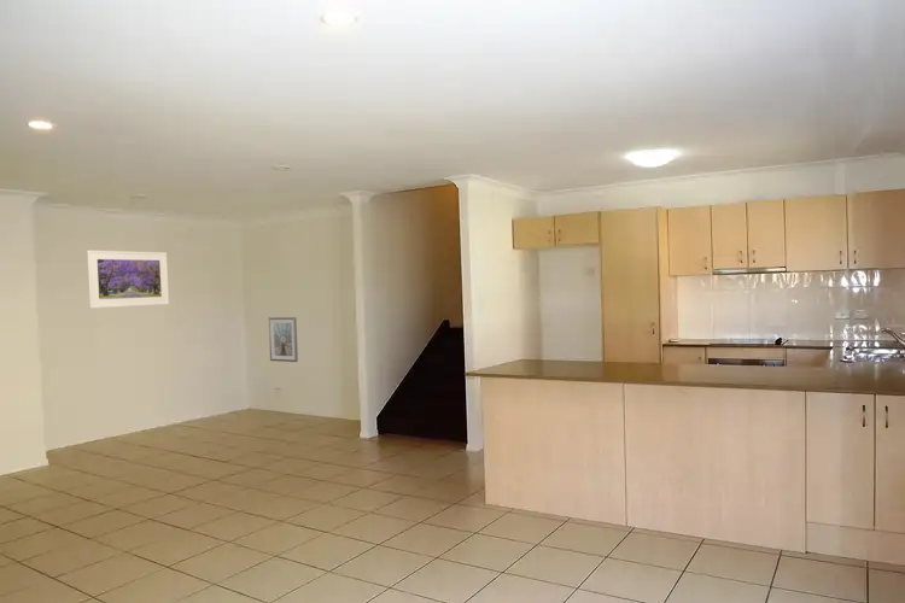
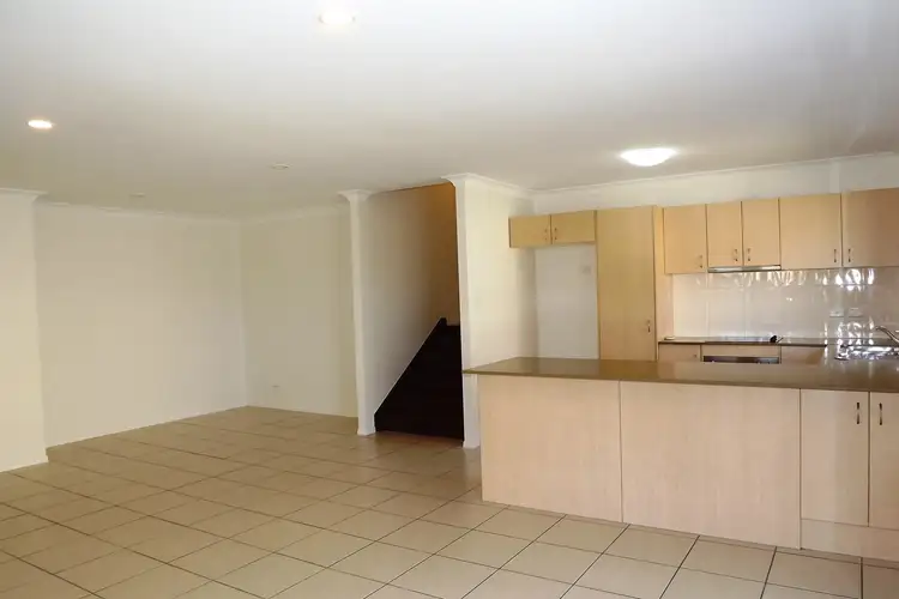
- picture frame [268,316,299,363]
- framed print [86,250,170,310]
